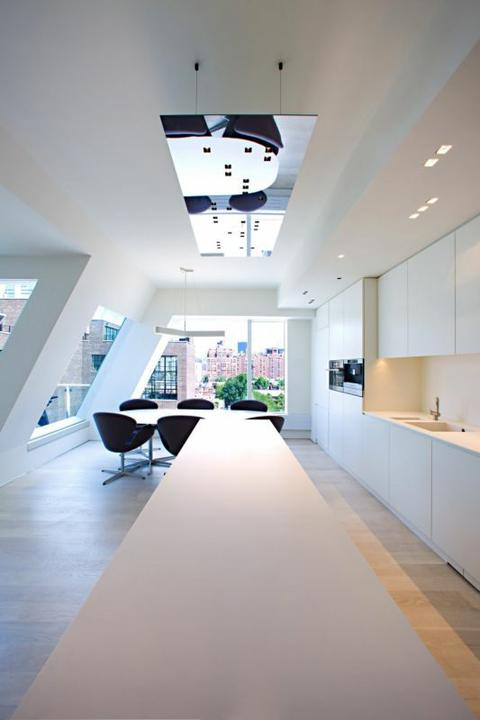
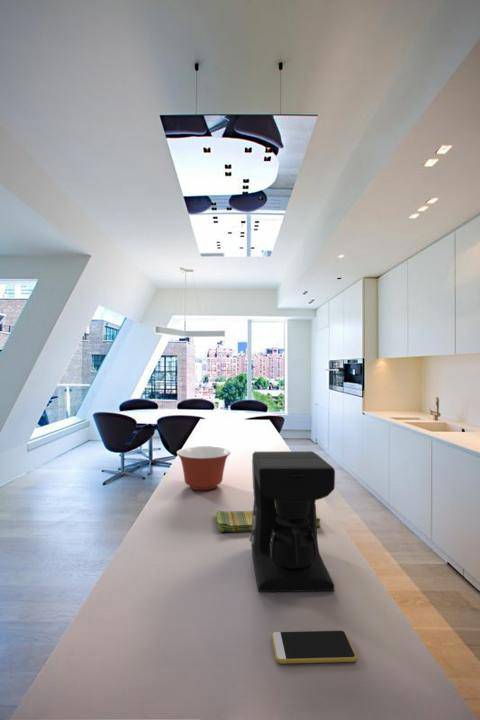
+ smartphone [271,630,358,665]
+ dish towel [215,509,321,533]
+ mixing bowl [176,445,232,491]
+ coffee maker [248,450,336,593]
